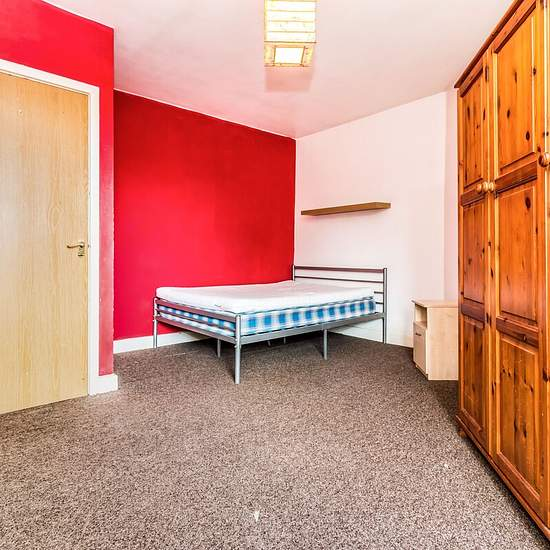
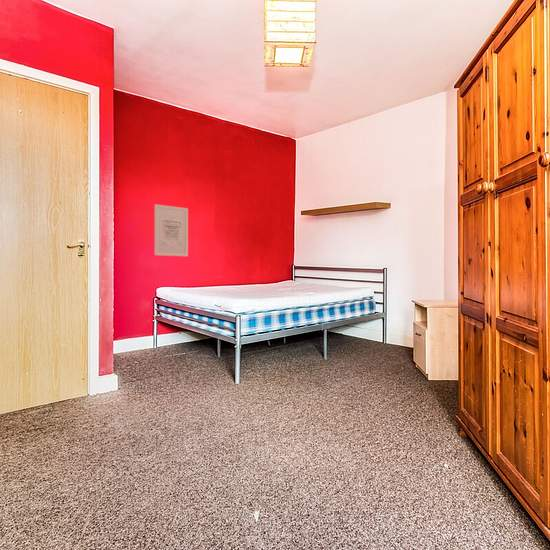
+ wall art [154,203,189,257]
